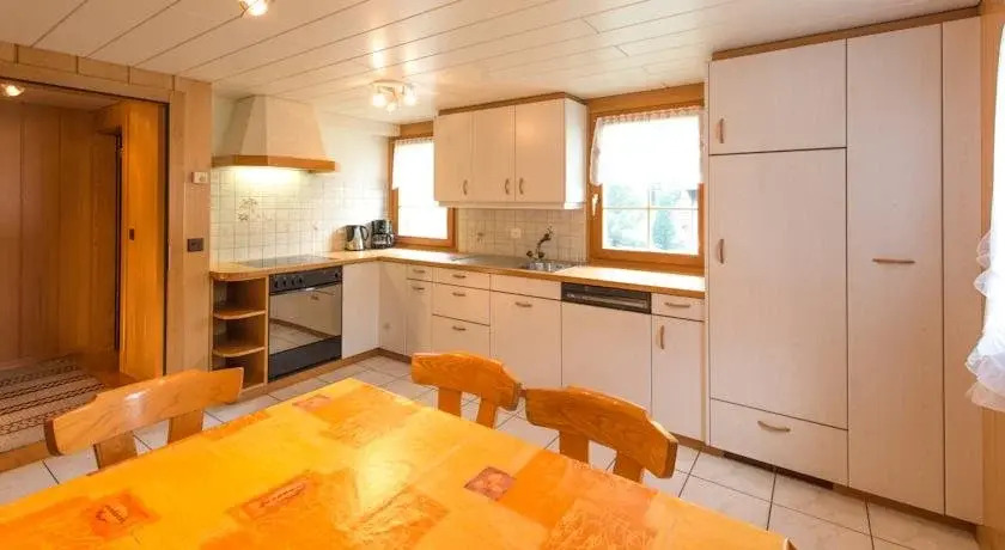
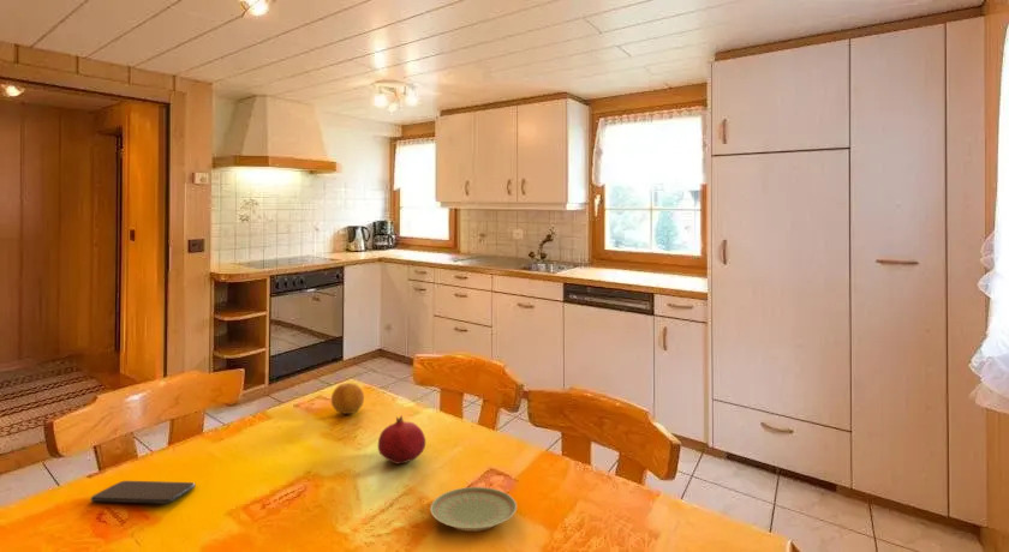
+ plate [429,486,518,533]
+ fruit [330,382,365,415]
+ fruit [377,415,426,466]
+ smartphone [90,480,197,505]
